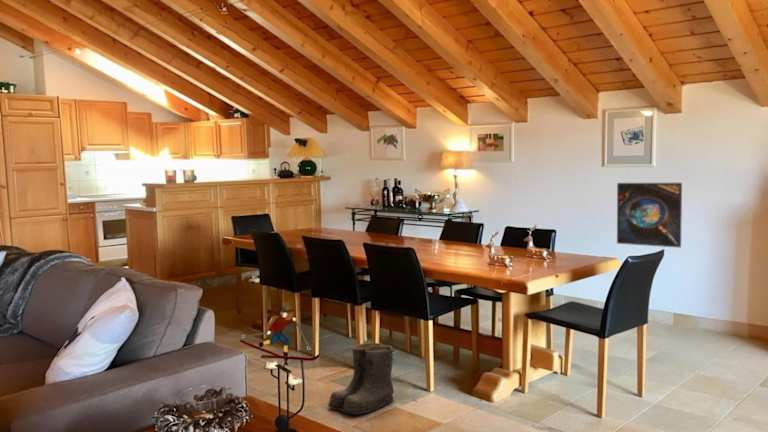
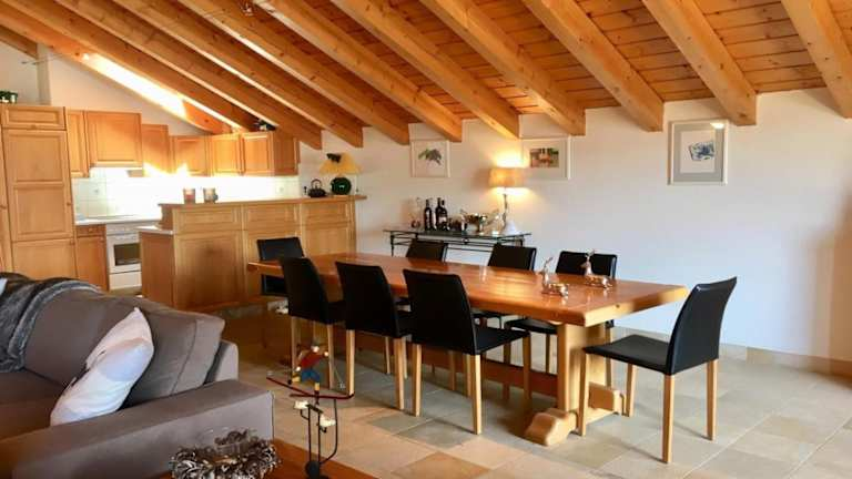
- boots [327,342,395,415]
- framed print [616,182,683,249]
